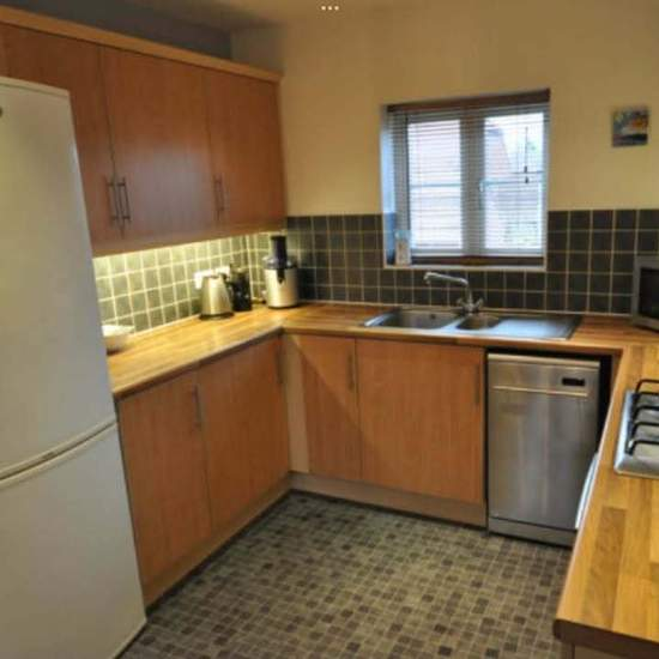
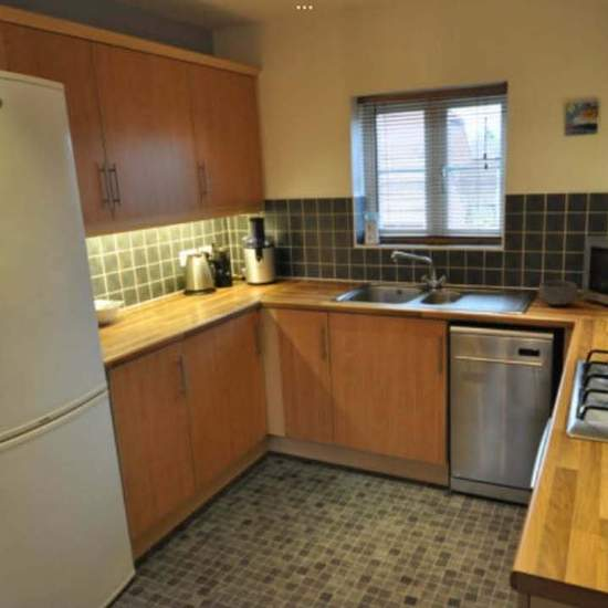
+ bowl [536,280,580,306]
